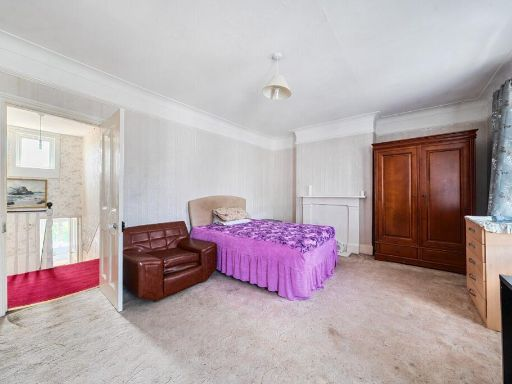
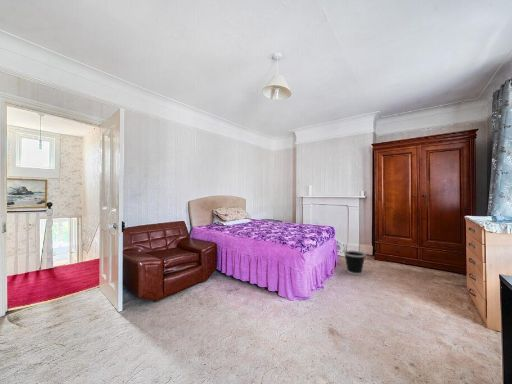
+ wastebasket [343,250,366,276]
